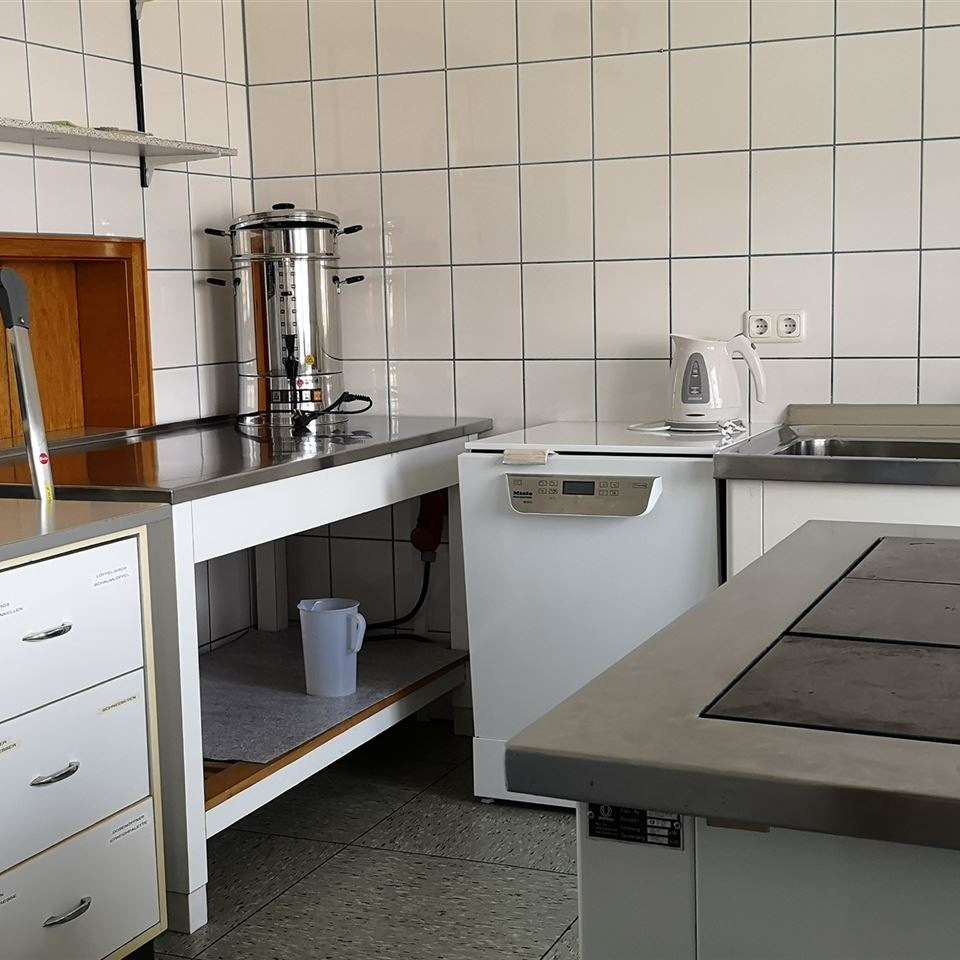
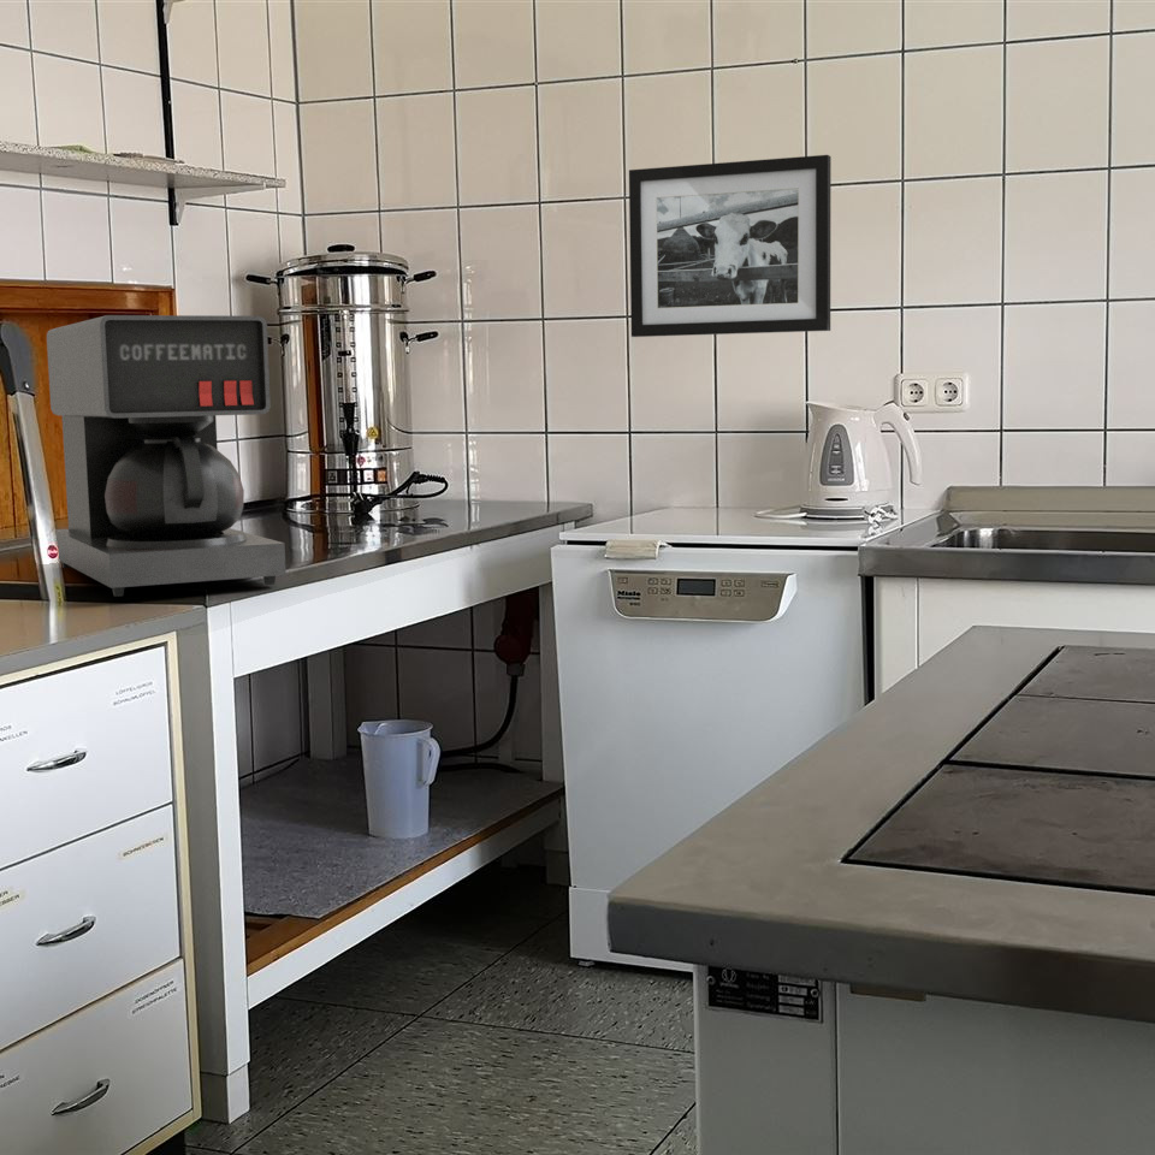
+ coffee maker [46,314,288,598]
+ picture frame [628,154,833,338]
